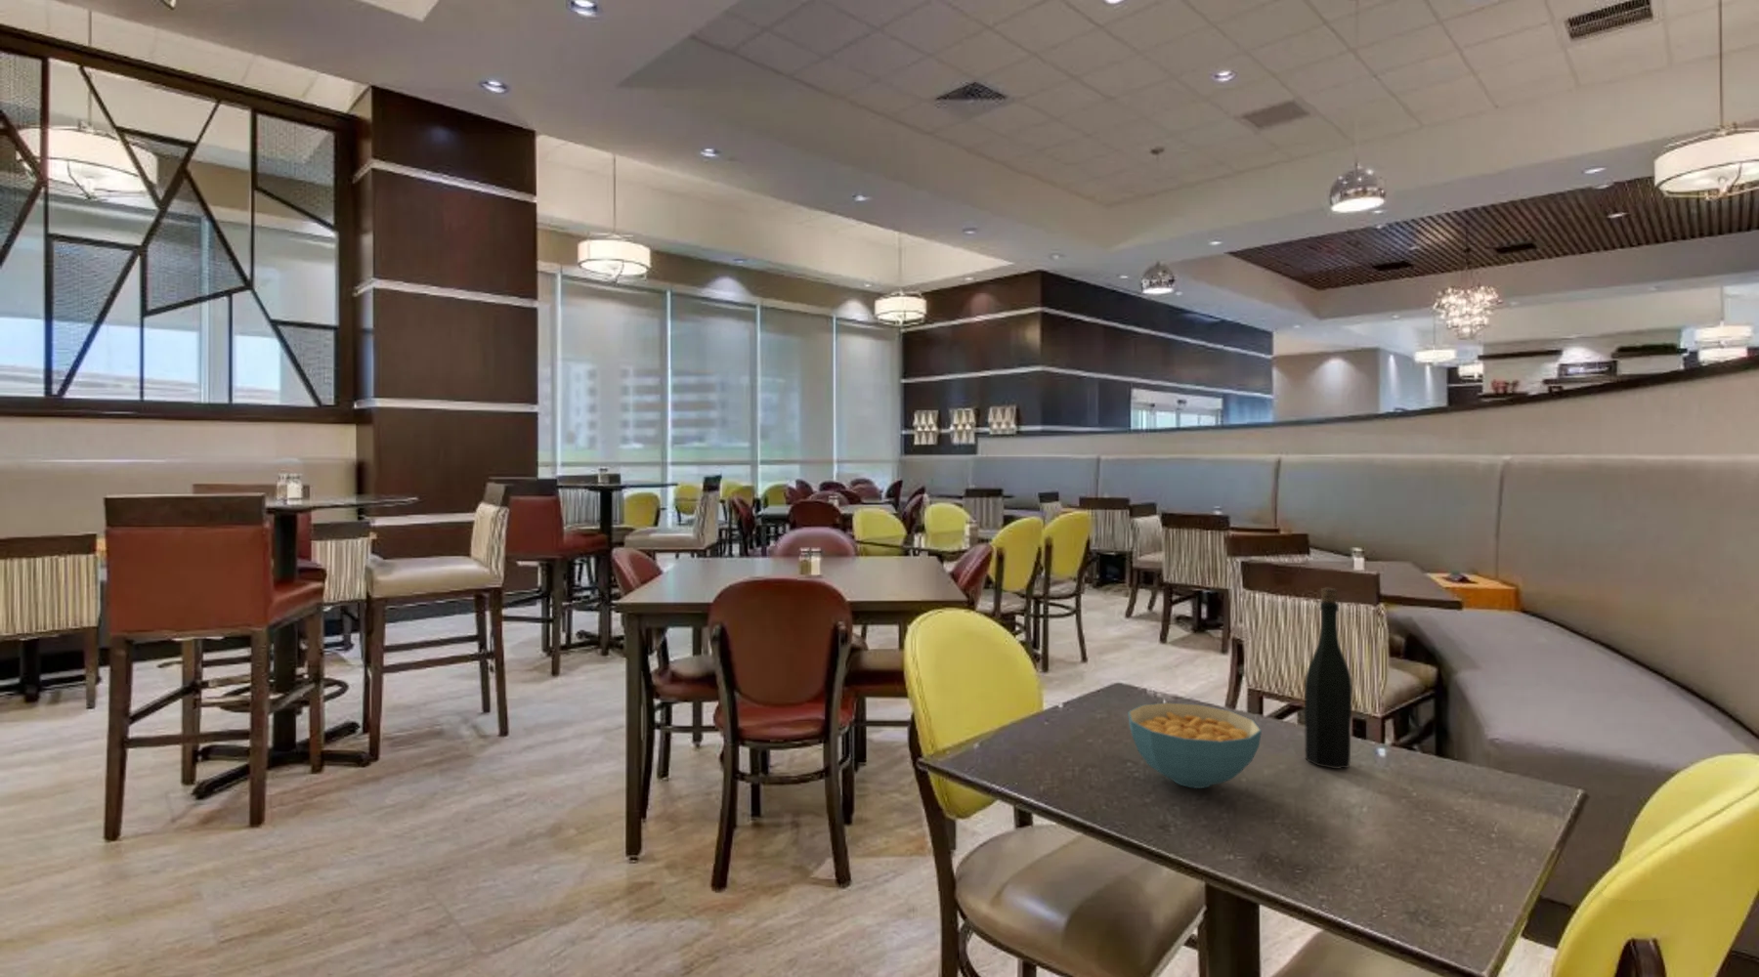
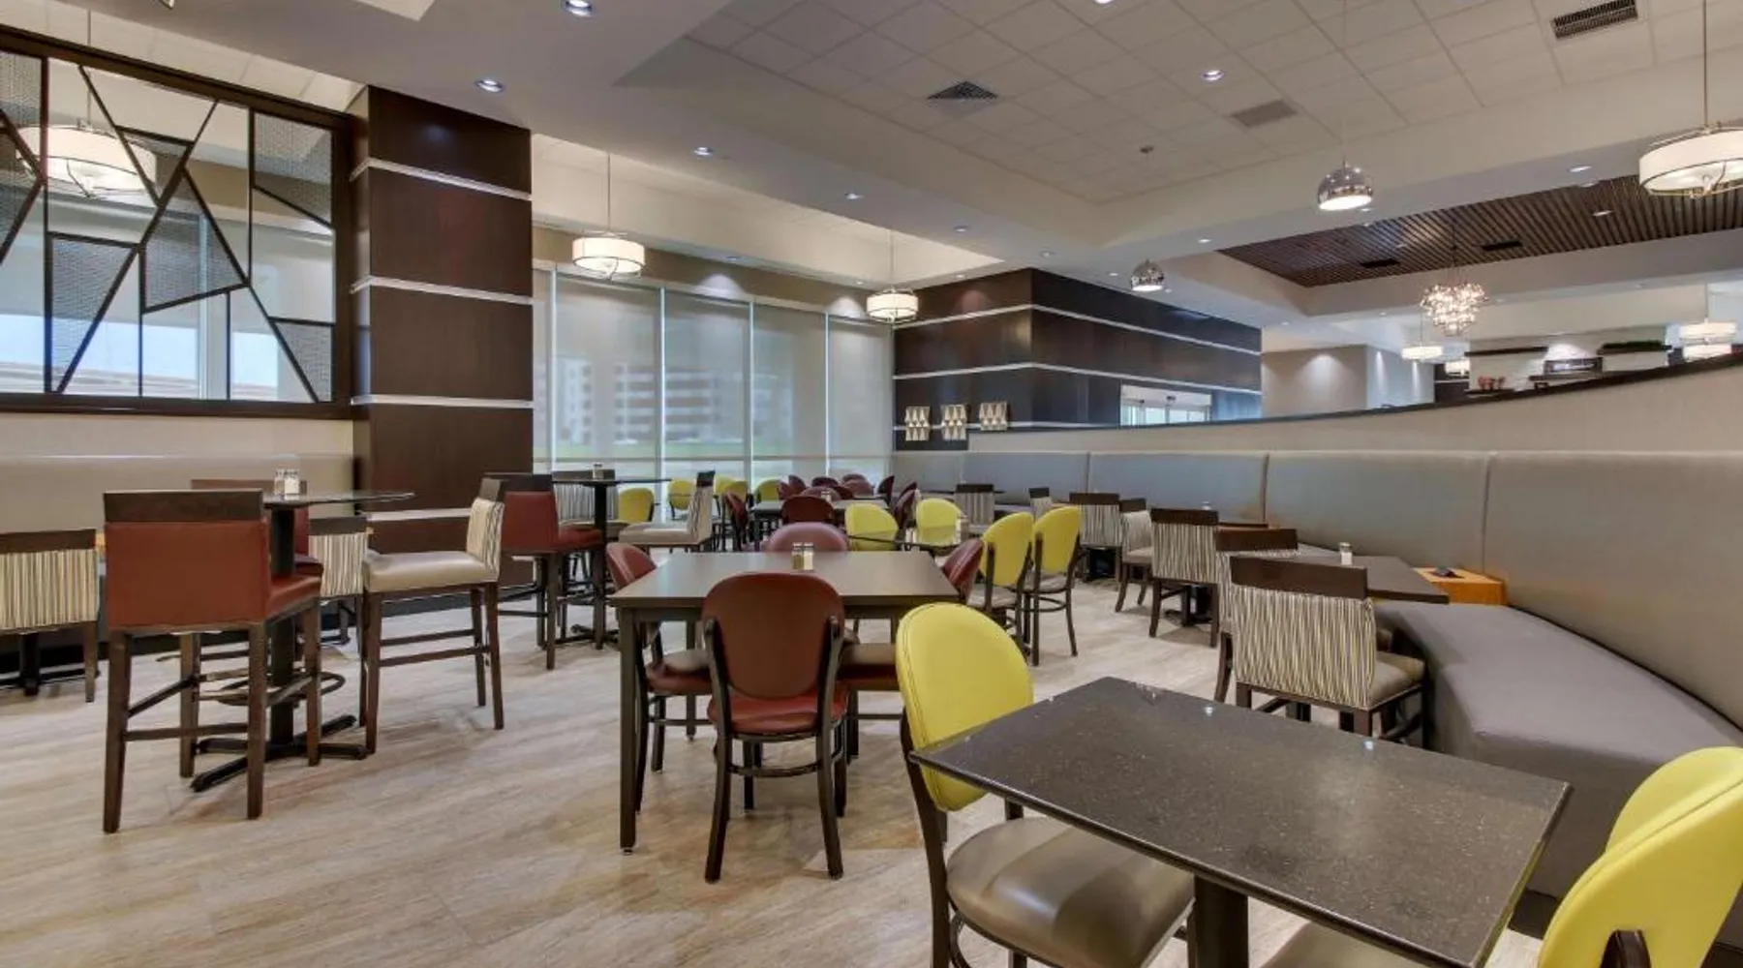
- bottle [1304,587,1354,770]
- cereal bowl [1126,701,1262,789]
